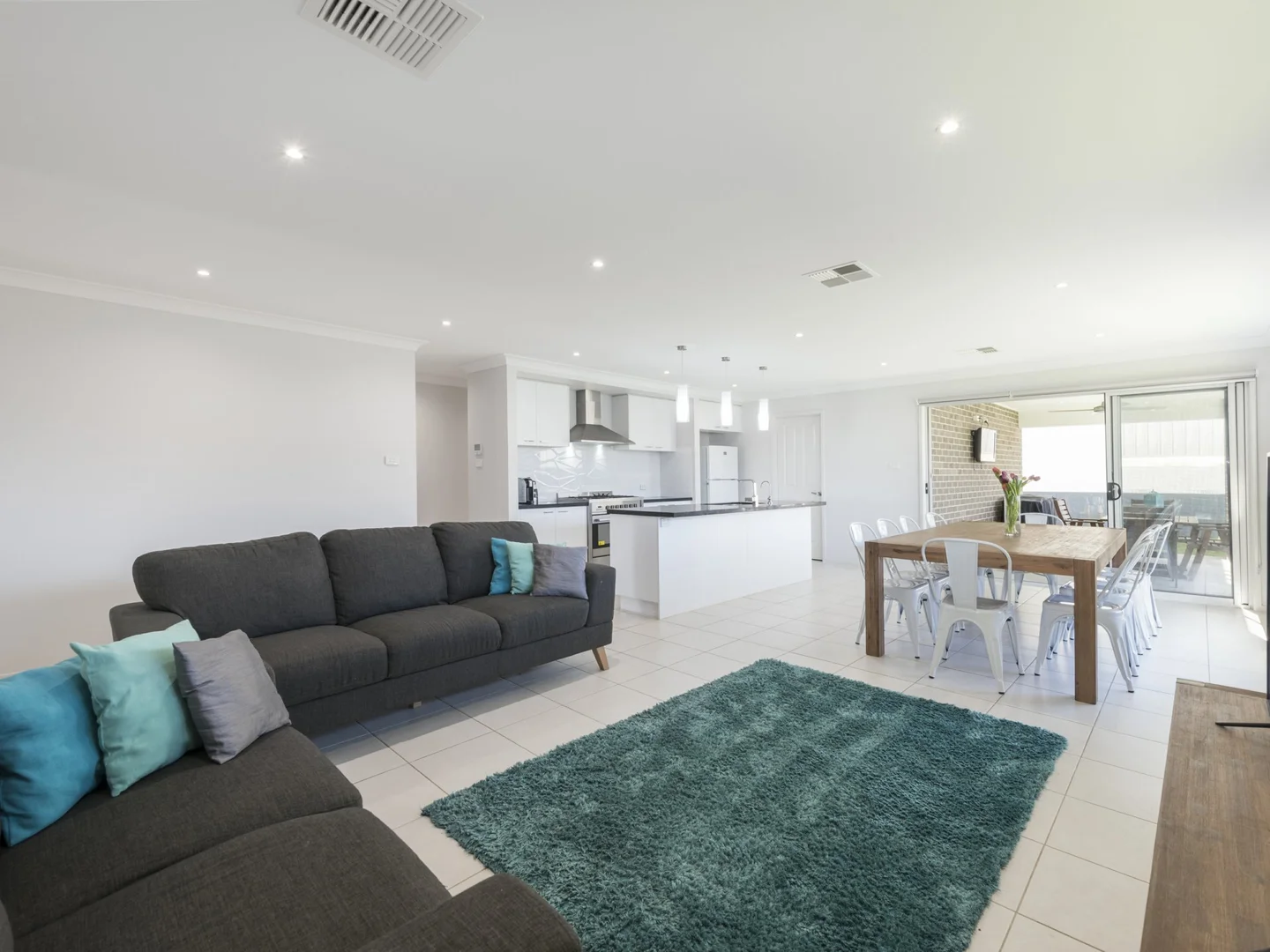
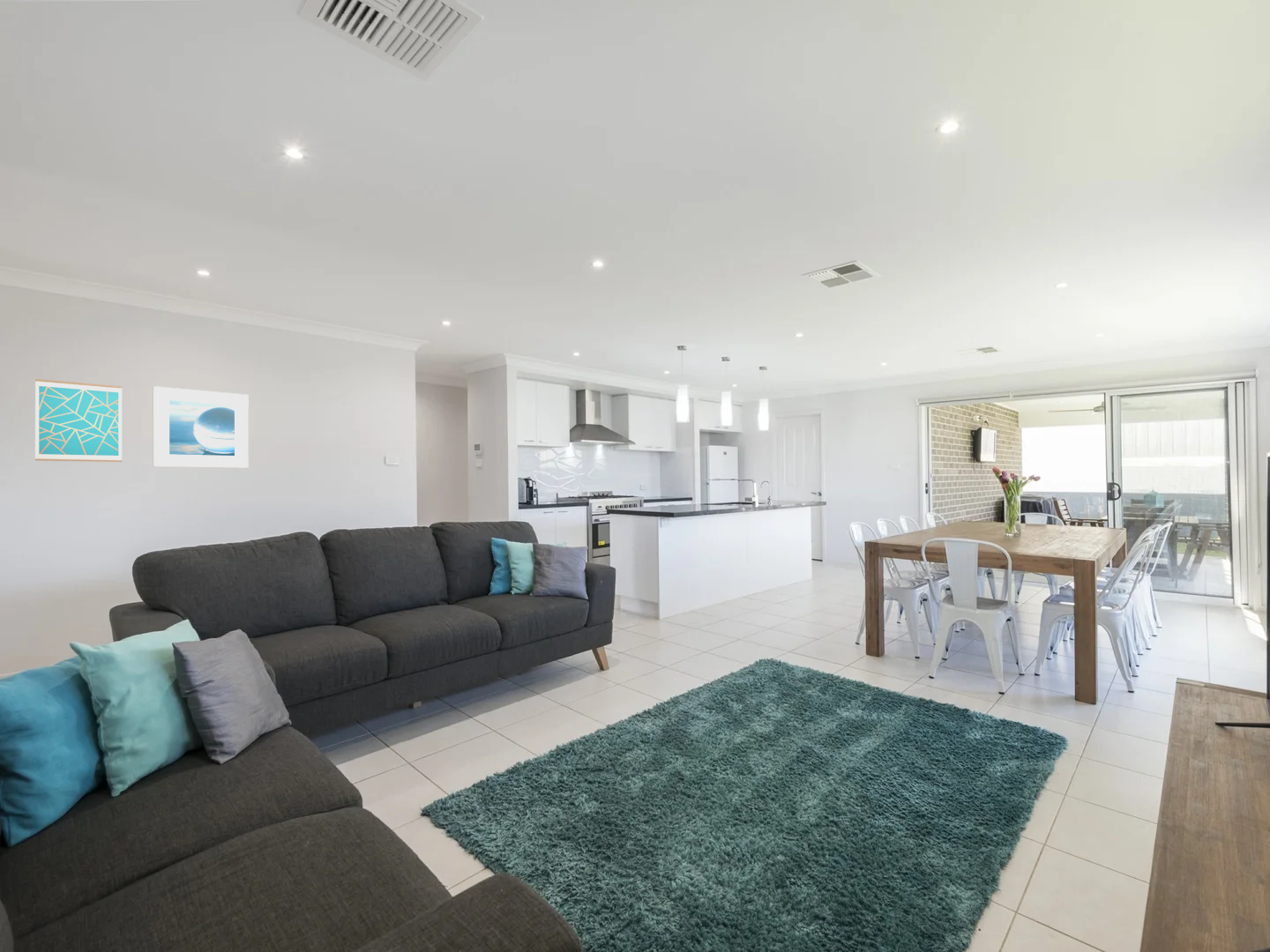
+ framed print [153,385,250,469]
+ wall art [34,378,123,463]
